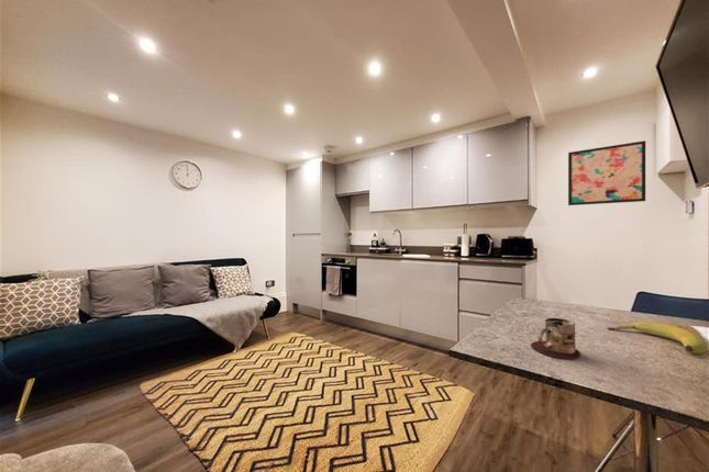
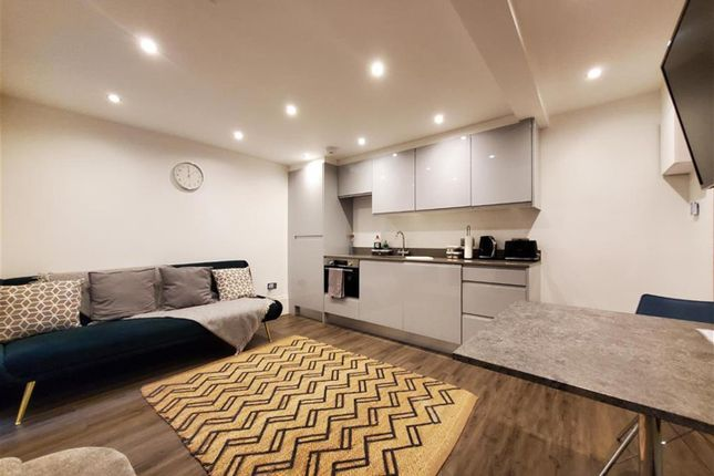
- wall art [567,139,646,206]
- banana [607,321,708,355]
- mug [530,317,581,359]
